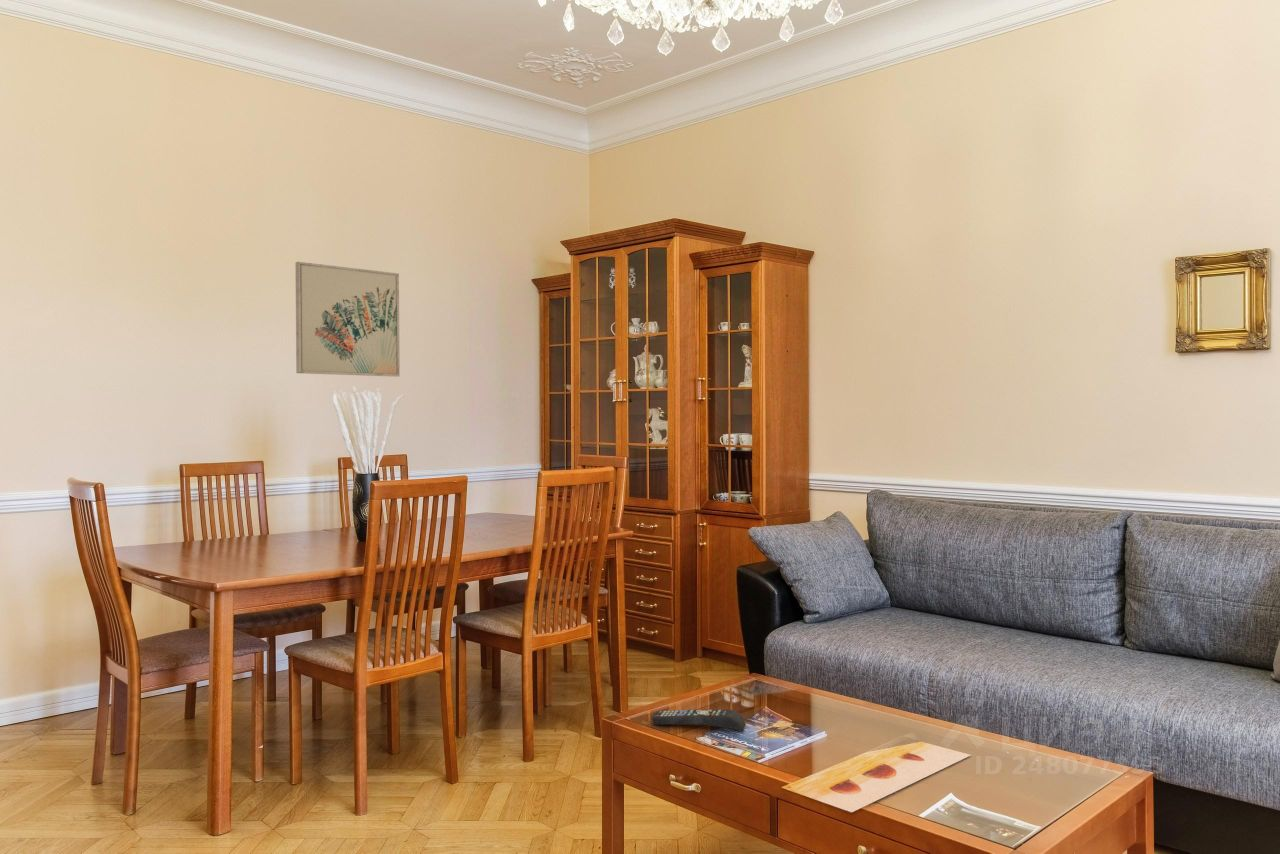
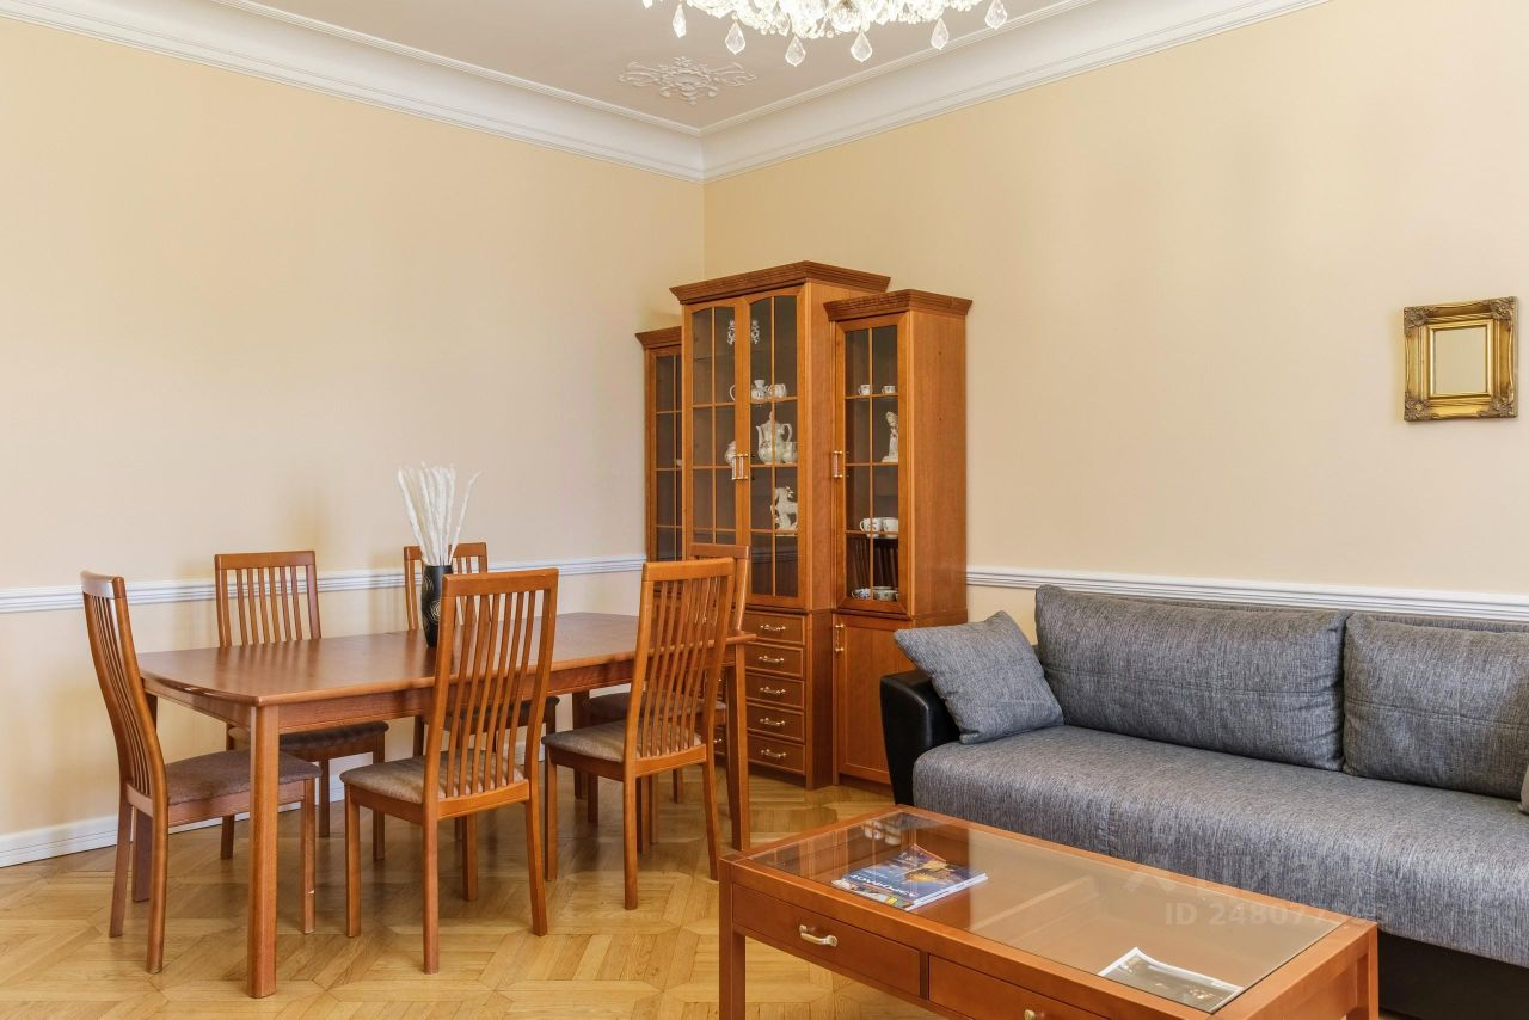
- remote control [651,708,747,732]
- wall art [295,261,401,378]
- painting [781,741,972,813]
